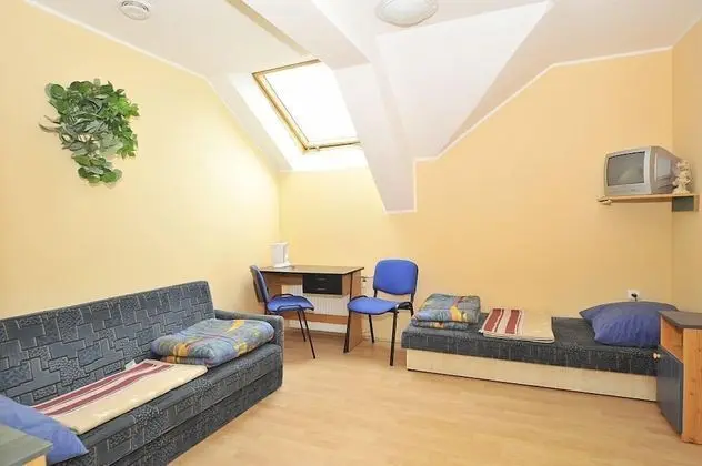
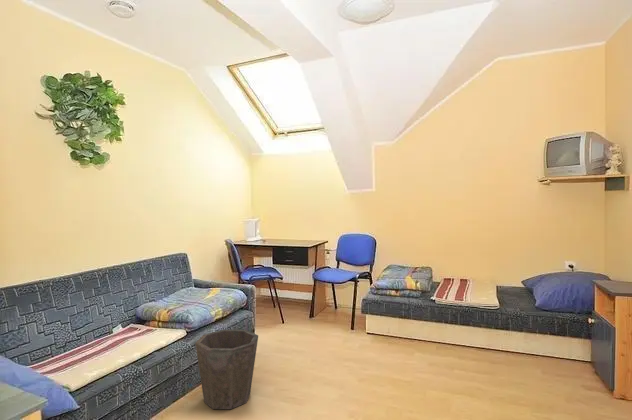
+ waste bin [194,329,259,410]
